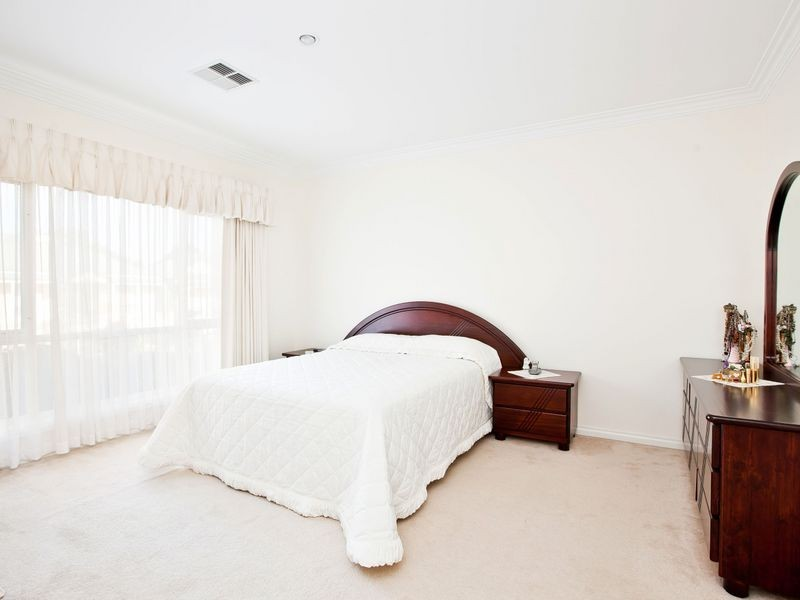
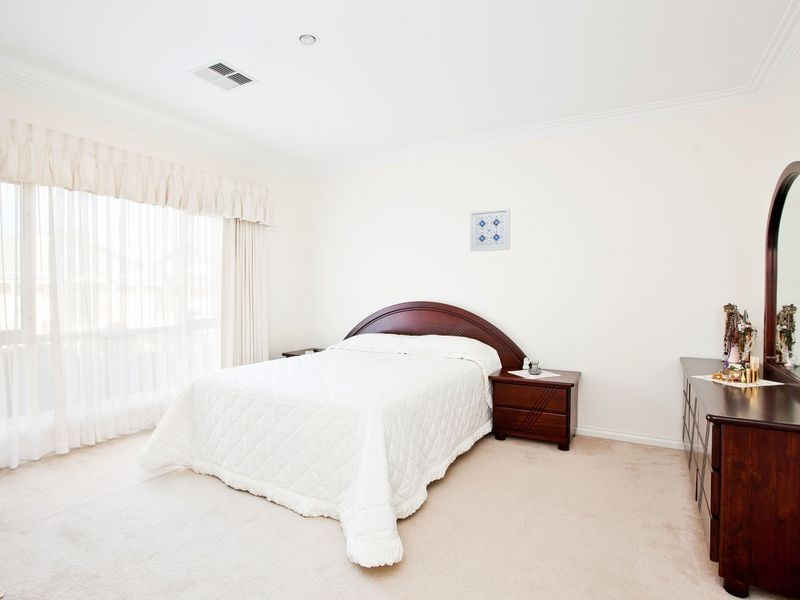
+ wall art [469,207,511,252]
